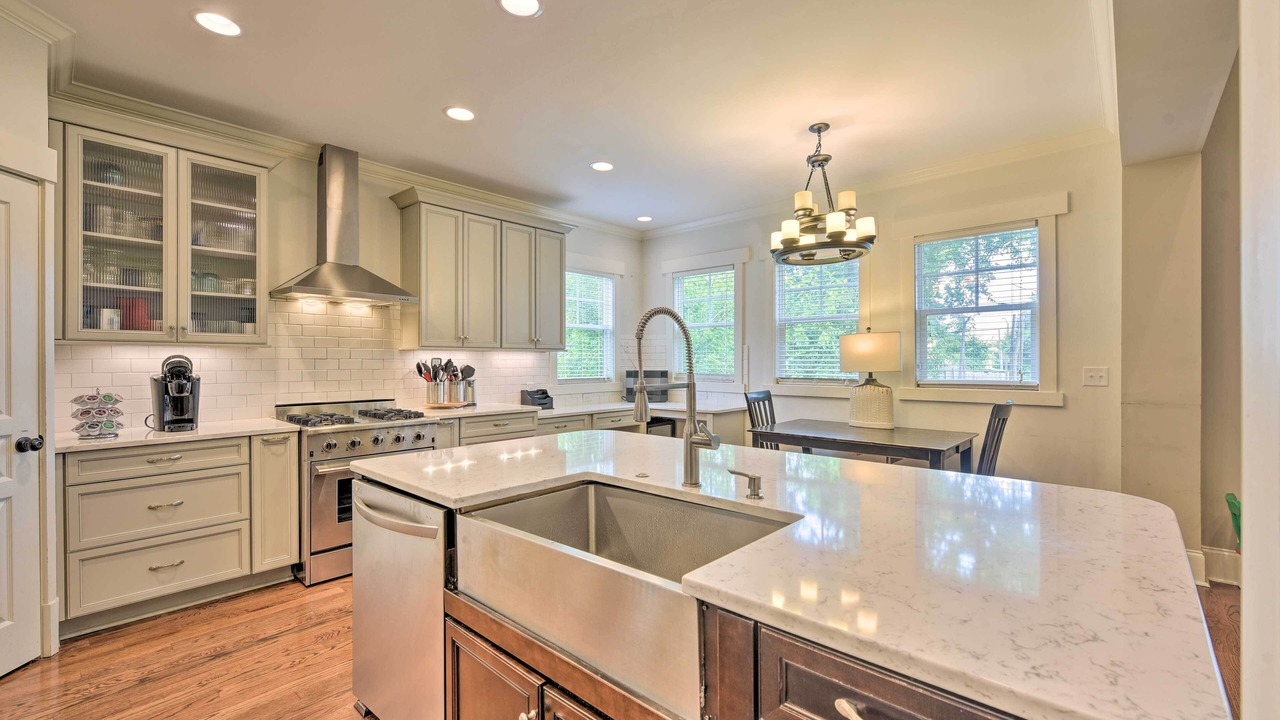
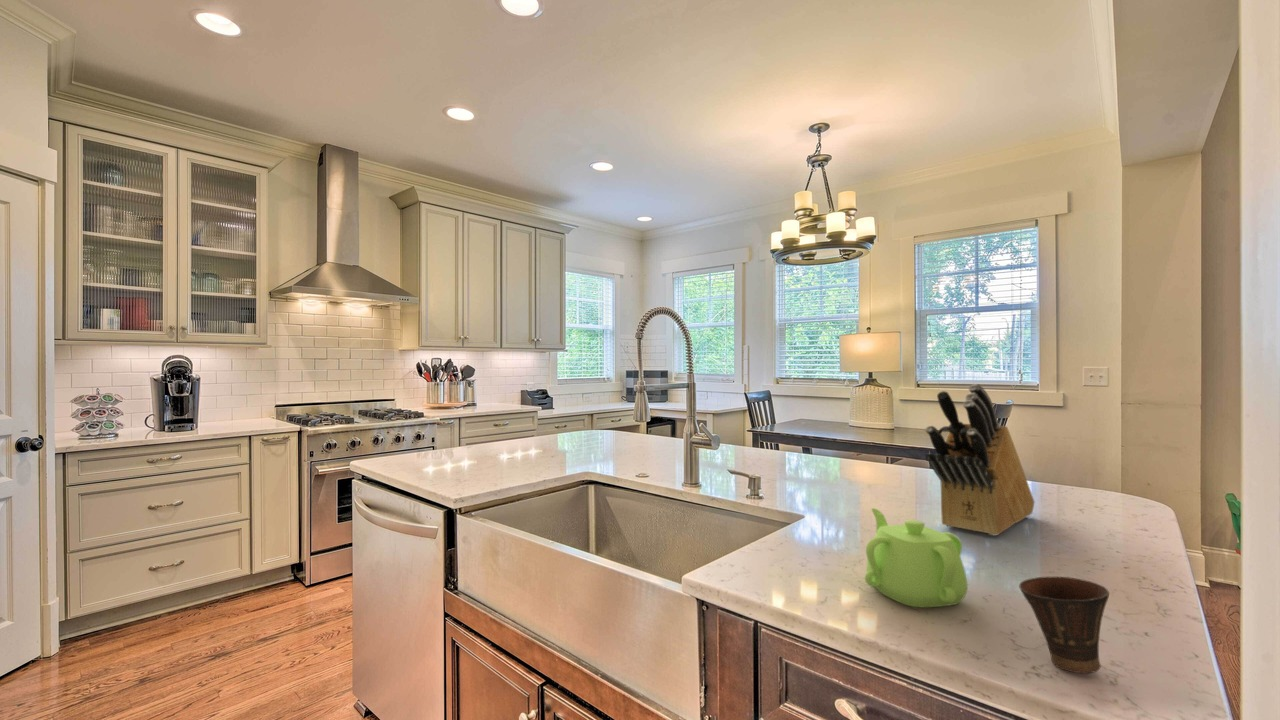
+ cup [1018,575,1110,675]
+ knife block [924,383,1036,537]
+ teapot [864,507,968,608]
